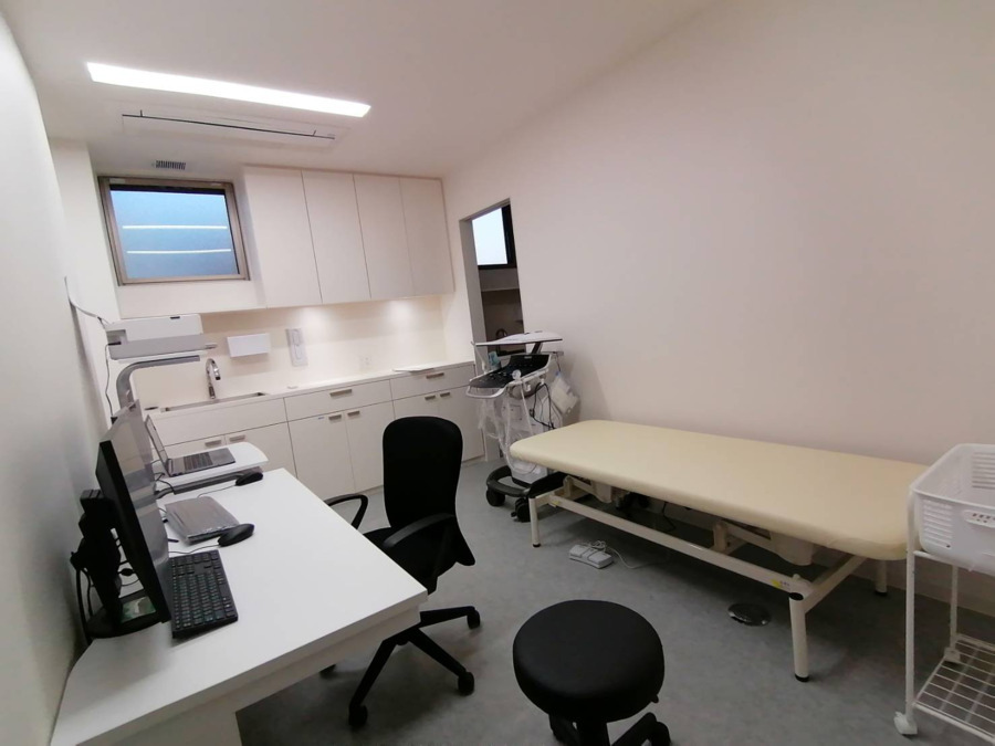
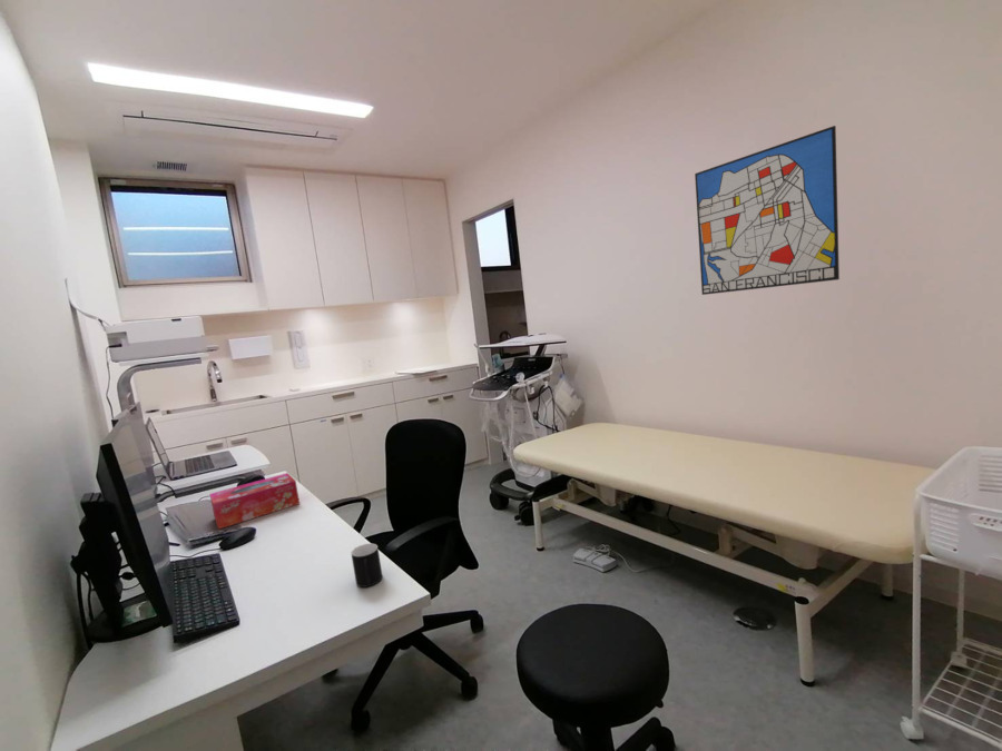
+ tissue box [208,472,301,531]
+ cup [350,543,383,589]
+ wall art [694,125,841,296]
